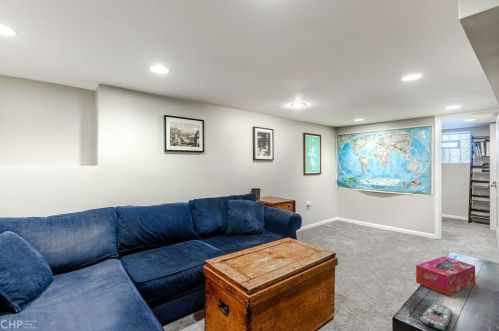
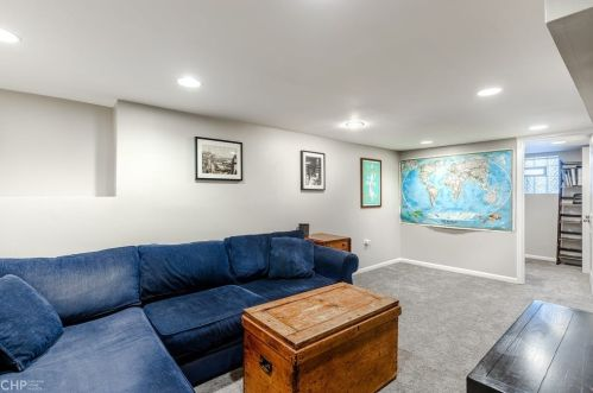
- remote control [419,303,453,331]
- tissue box [415,256,476,296]
